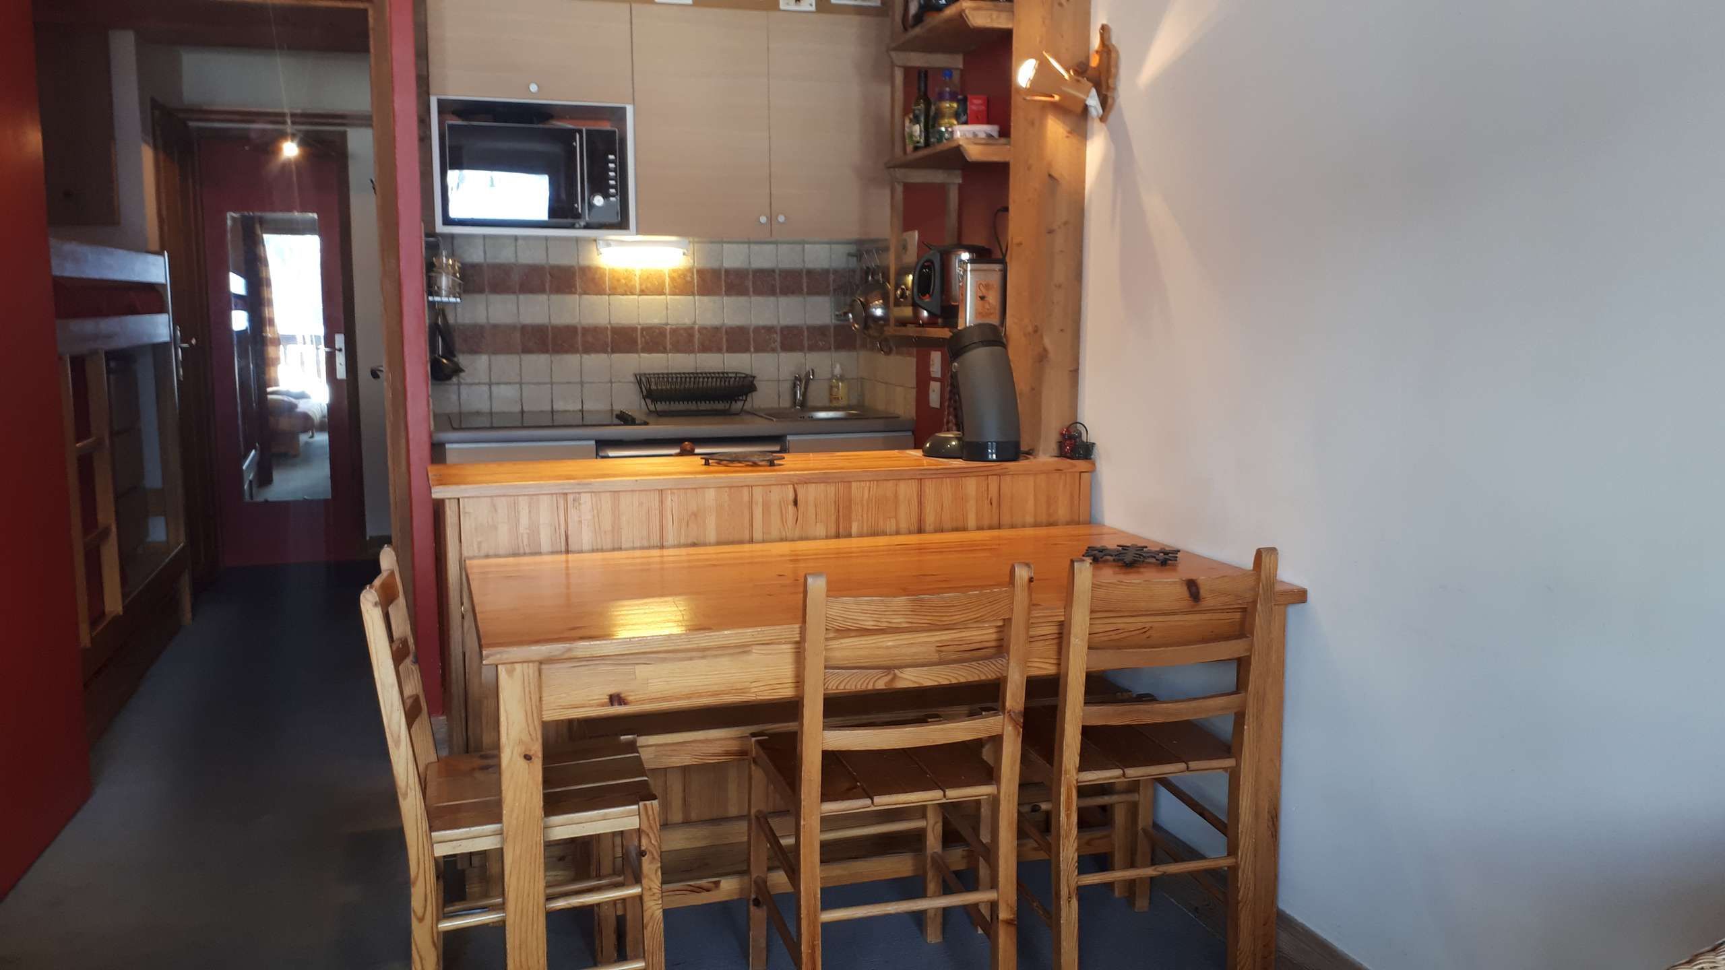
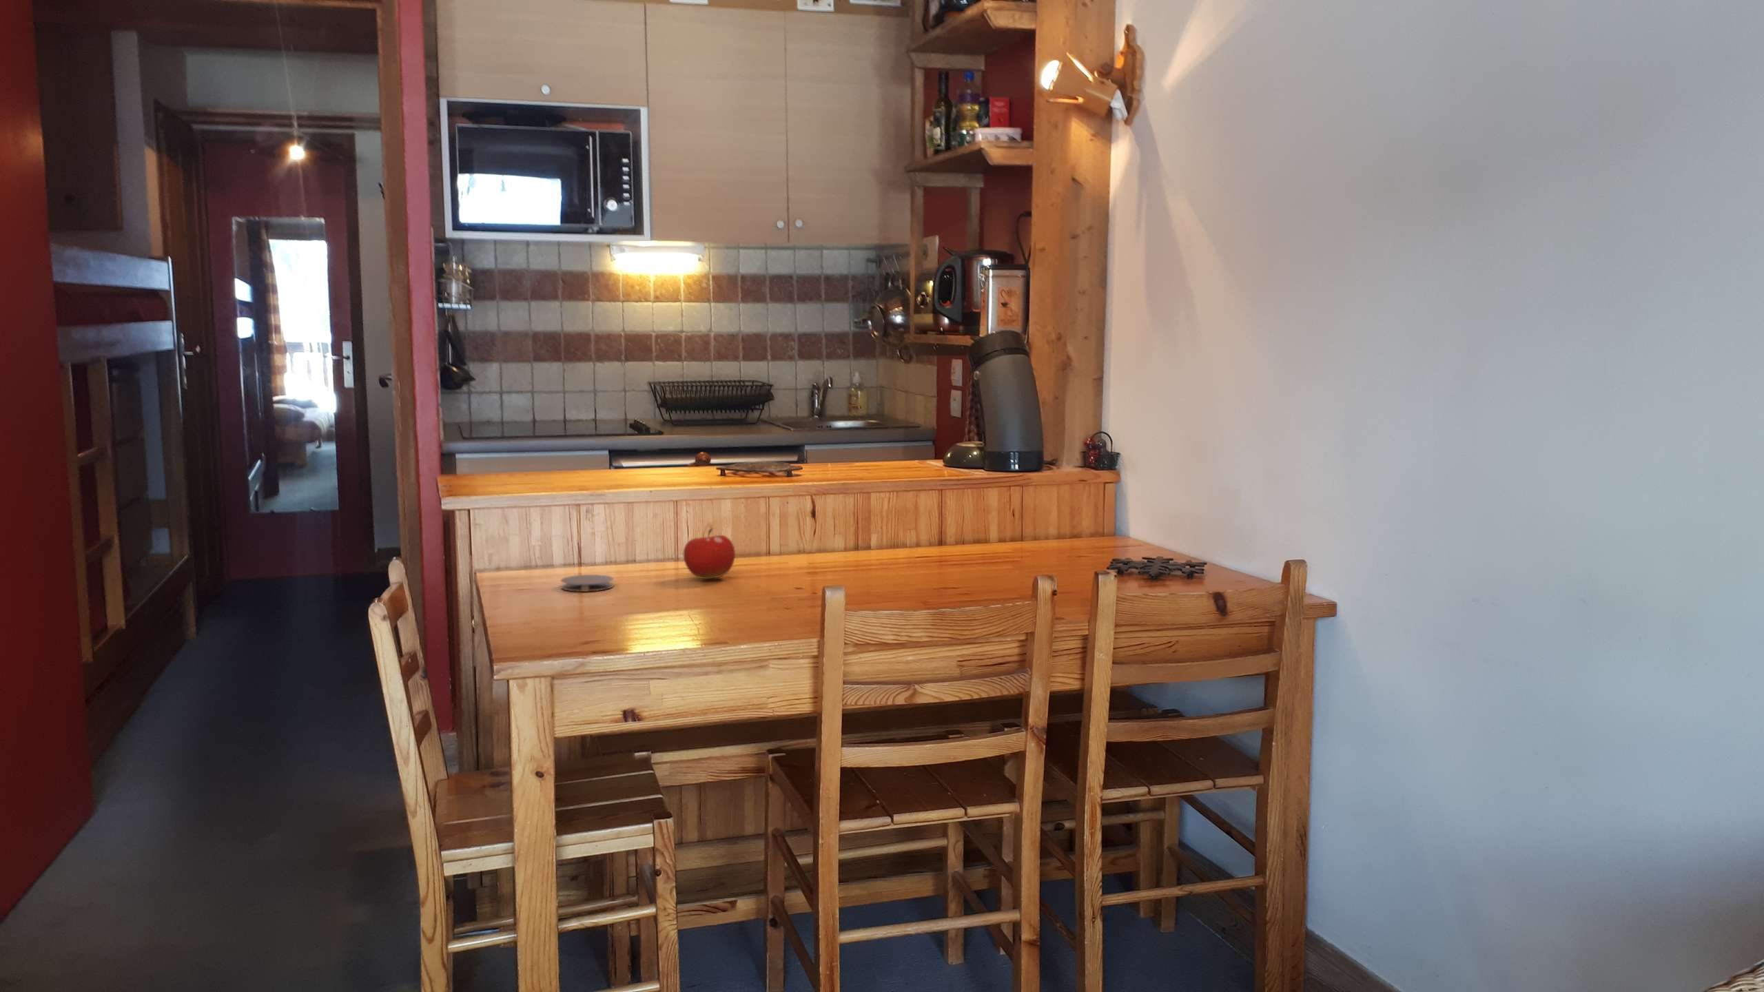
+ fruit [683,528,735,580]
+ coaster [560,574,614,592]
